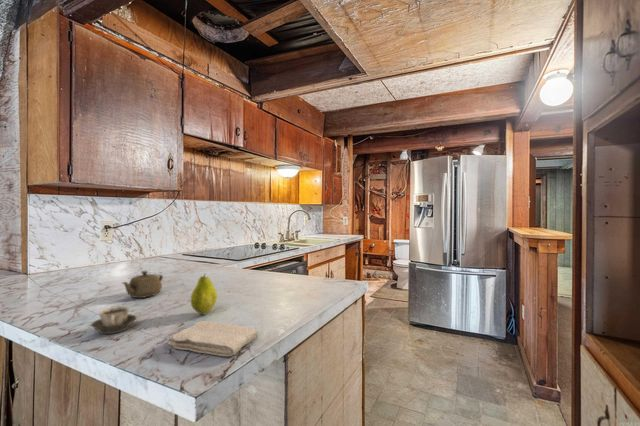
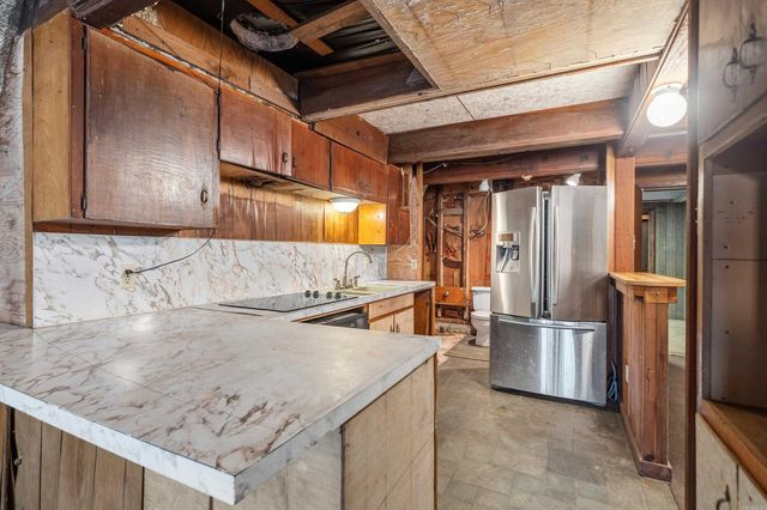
- washcloth [167,320,259,357]
- teapot [121,270,164,299]
- fruit [190,272,218,316]
- cup [90,305,138,335]
